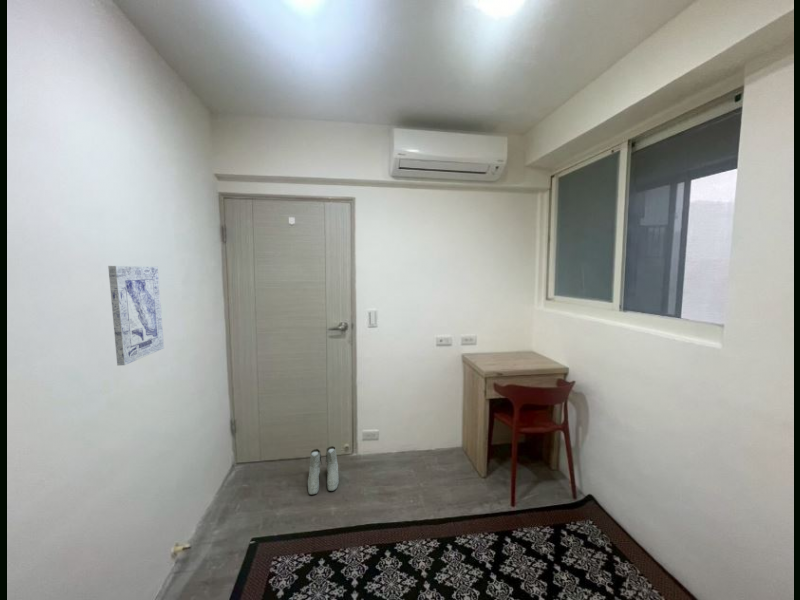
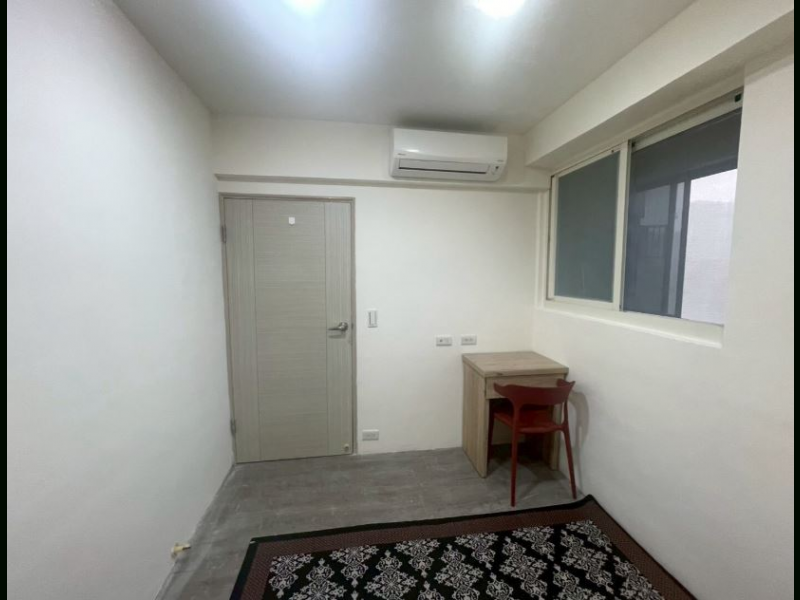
- wall art [107,265,165,367]
- boots [307,445,340,496]
